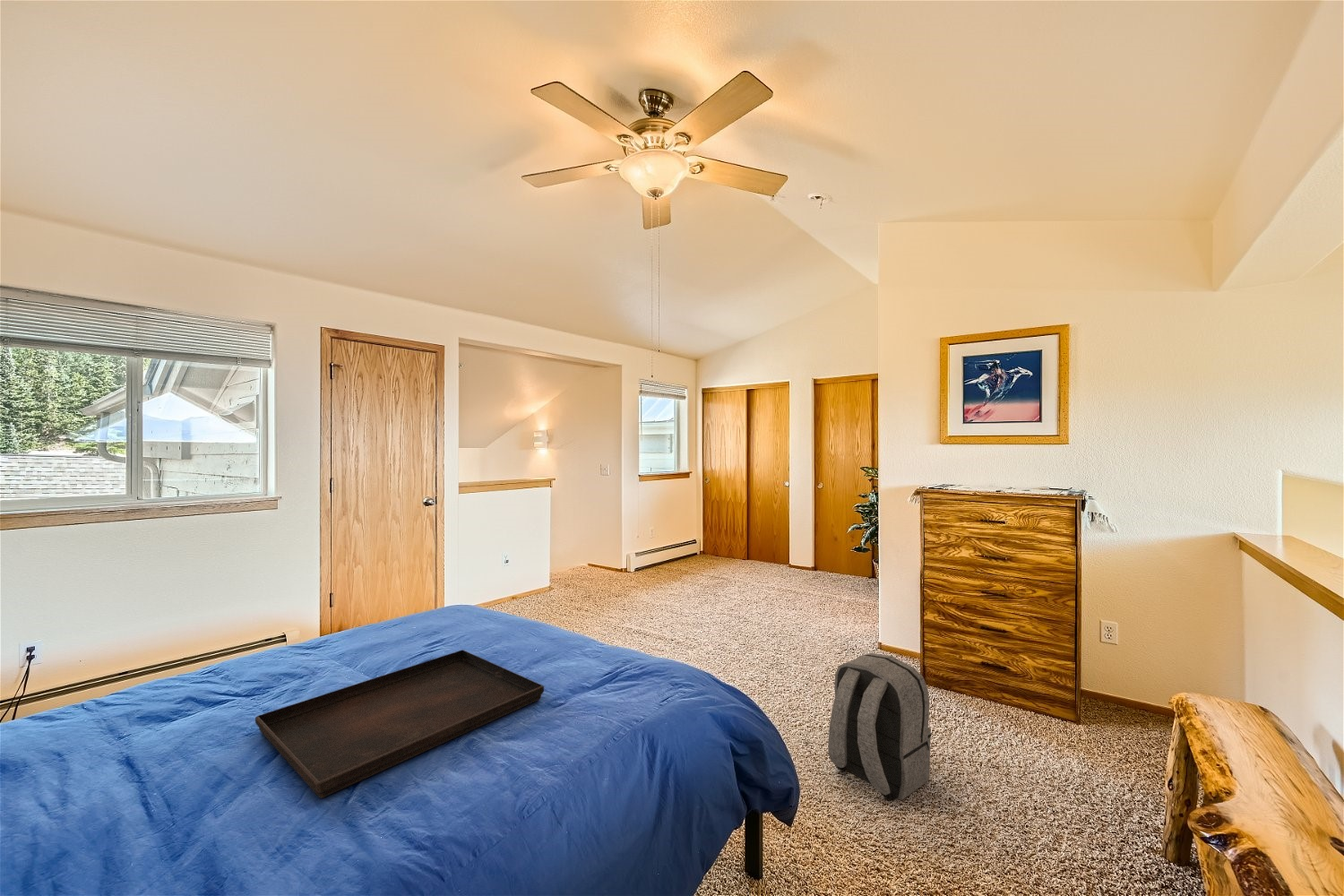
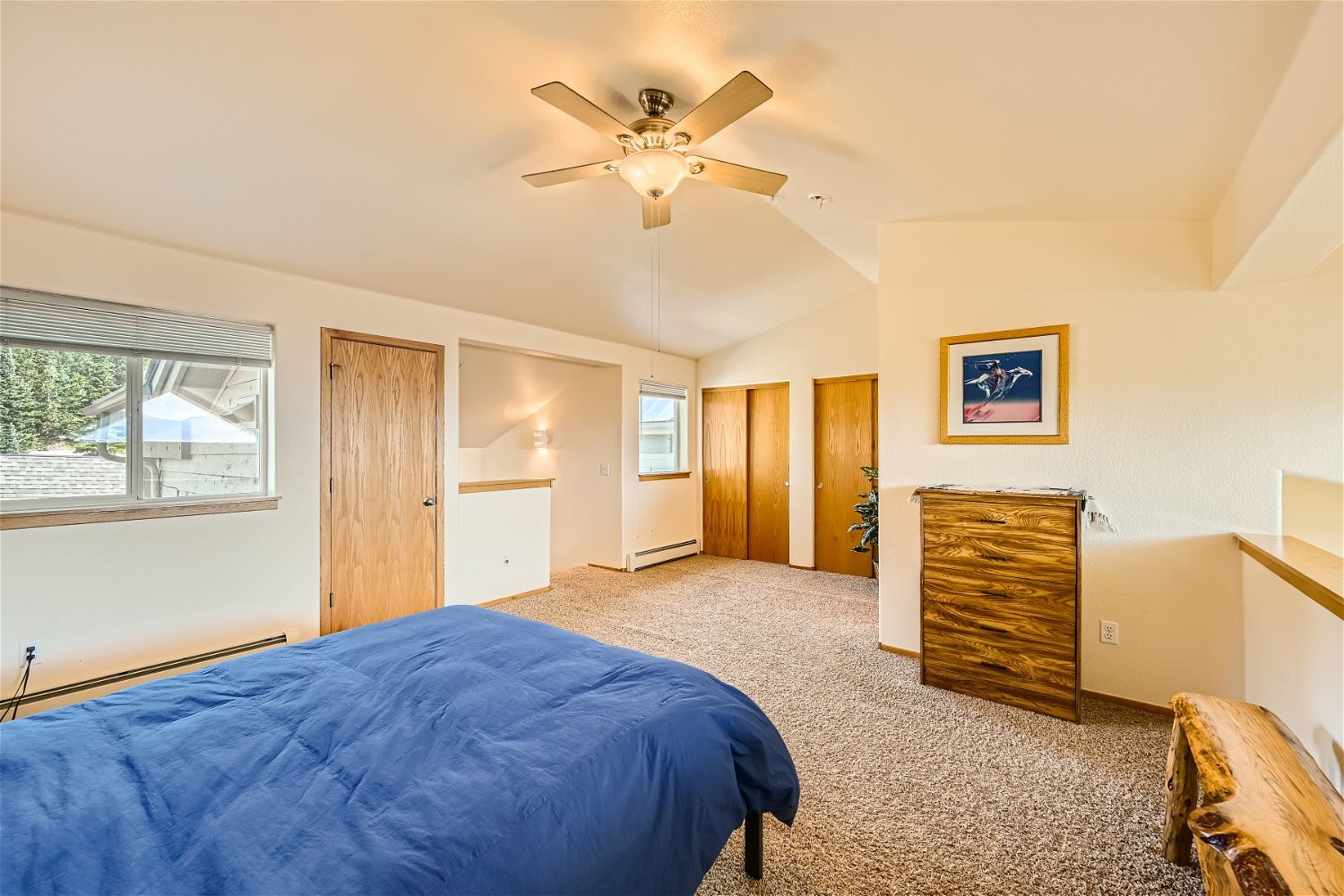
- serving tray [254,650,545,799]
- backpack [827,652,932,801]
